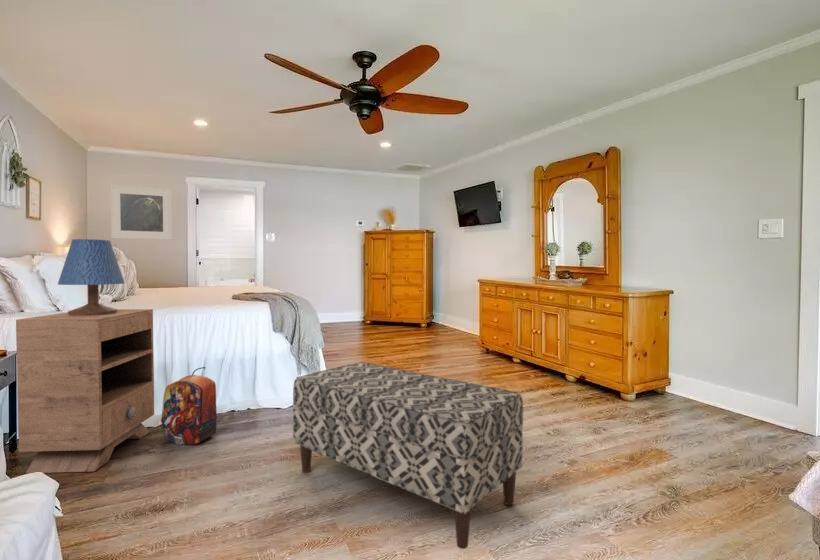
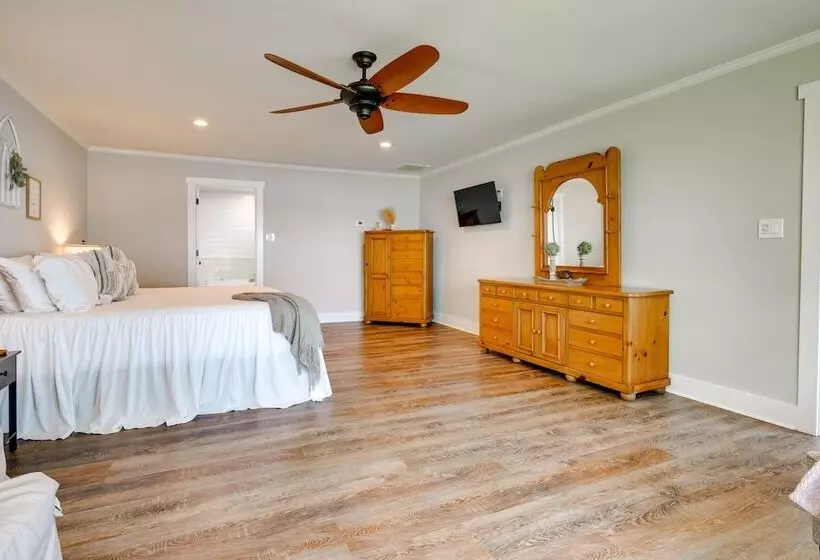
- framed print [110,184,173,241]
- backpack [160,366,218,446]
- nightstand [15,308,155,474]
- bench [292,361,524,550]
- table lamp [57,238,126,316]
